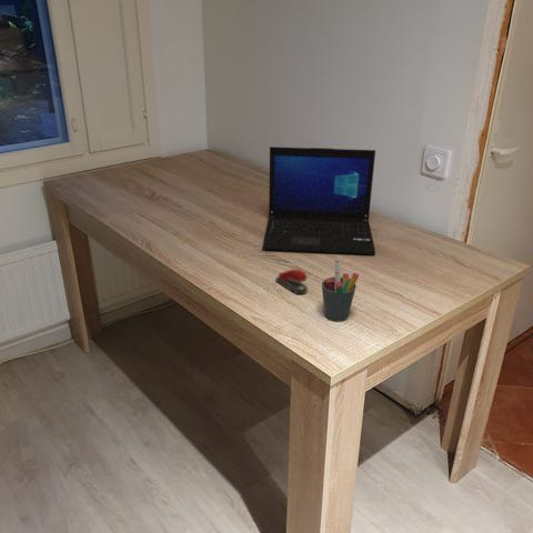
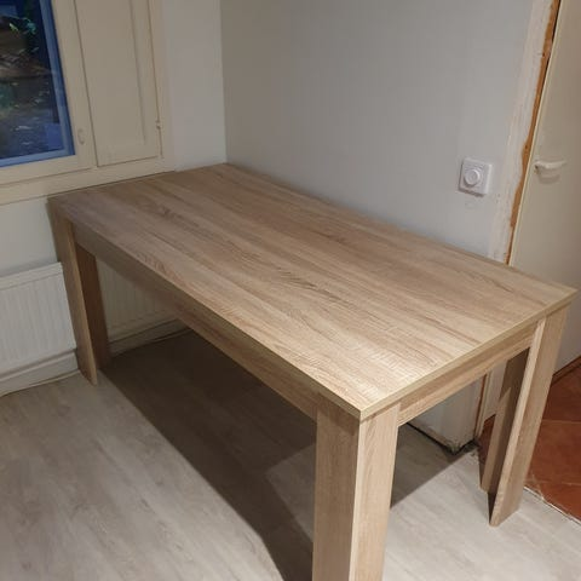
- pen holder [321,259,360,322]
- laptop [261,145,376,255]
- stapler [274,269,309,295]
